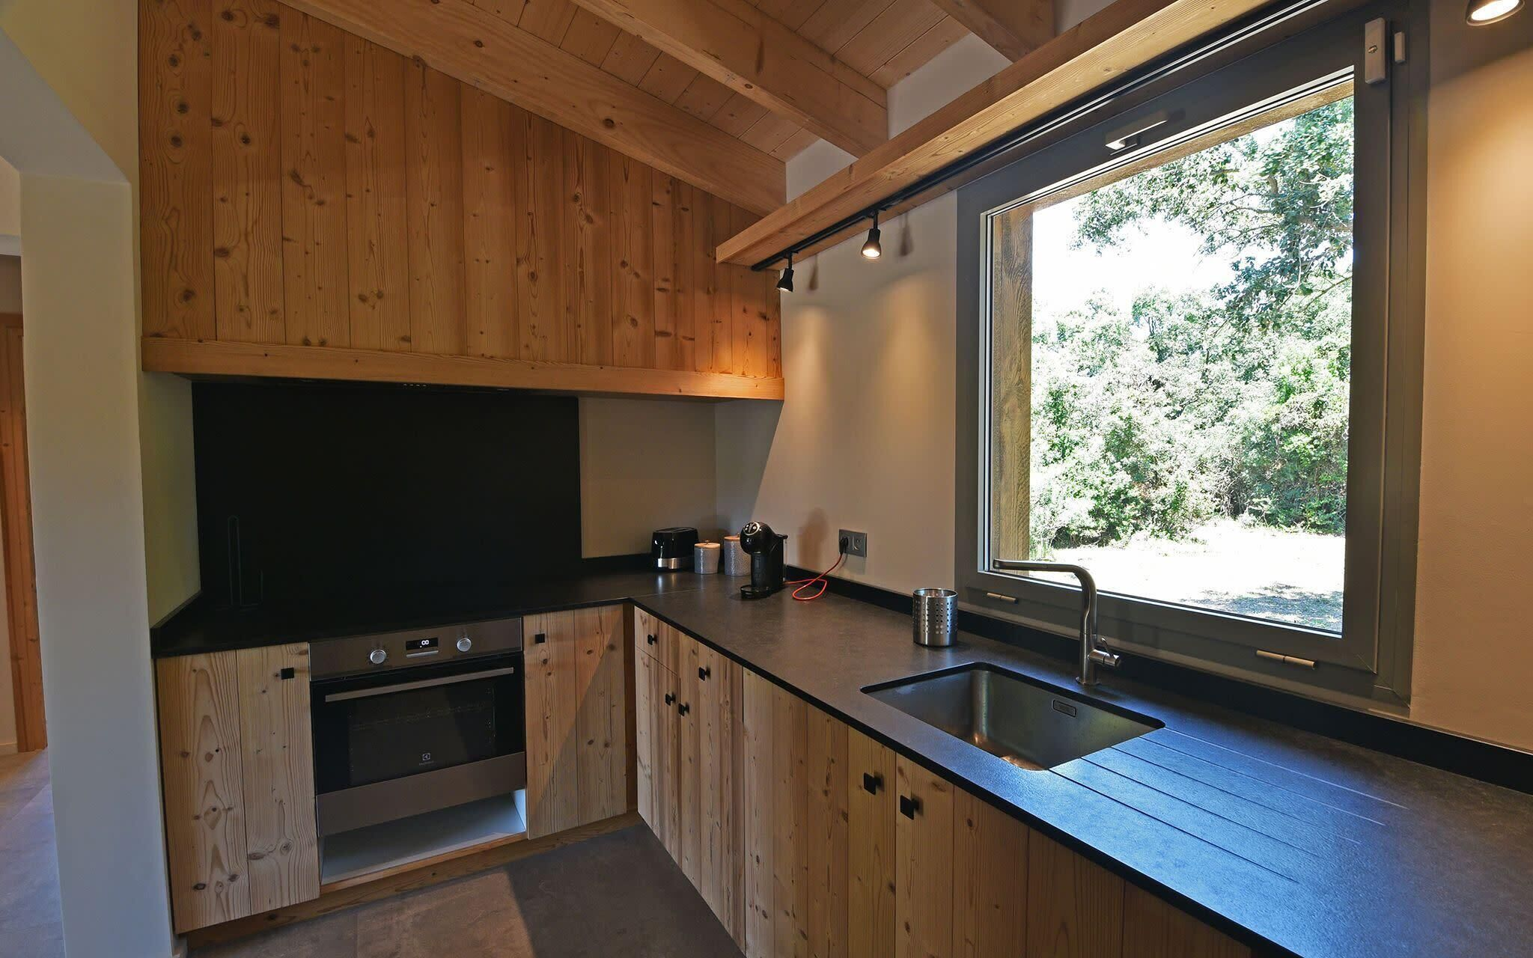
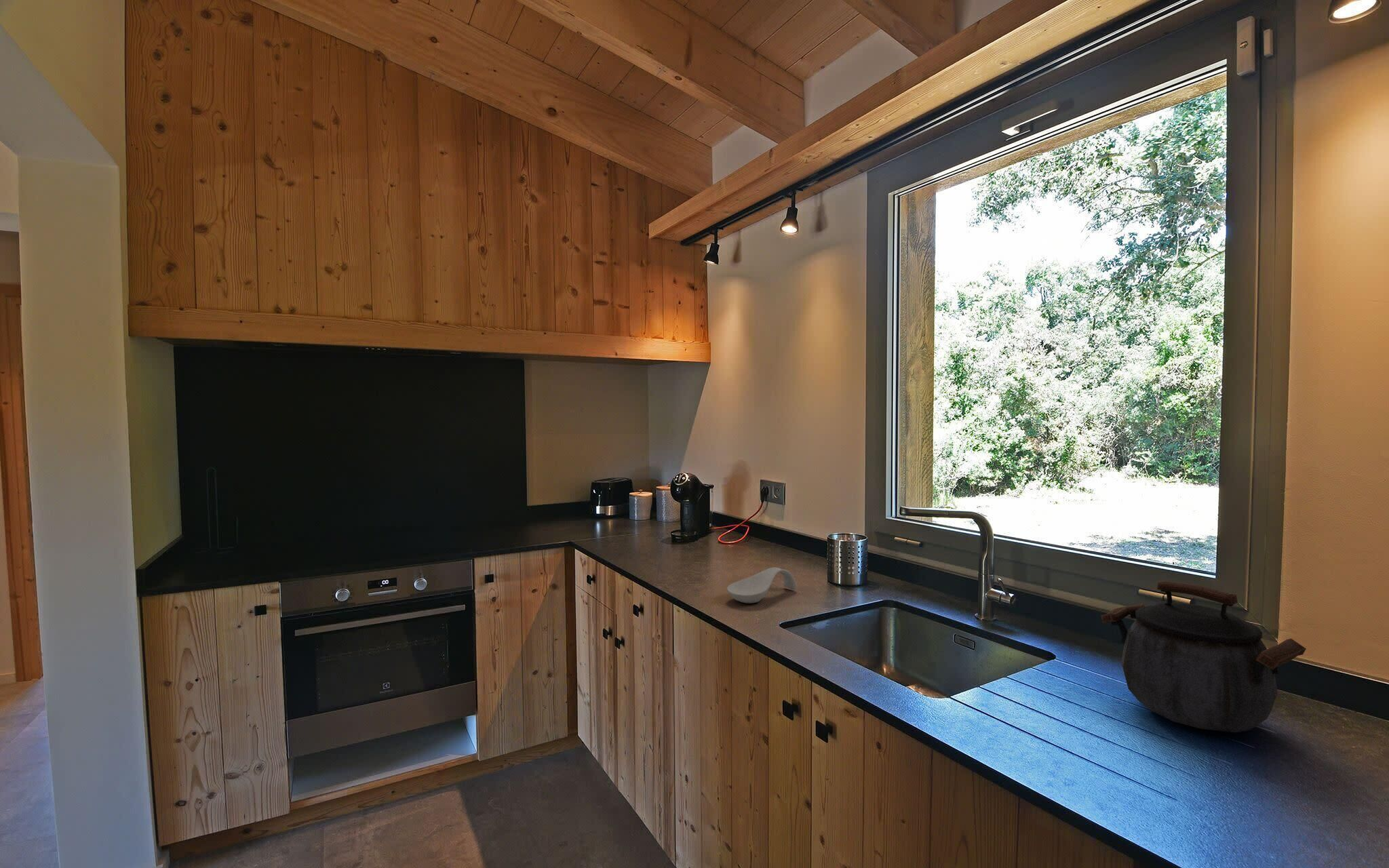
+ kettle [1100,579,1307,733]
+ spoon rest [726,567,797,604]
